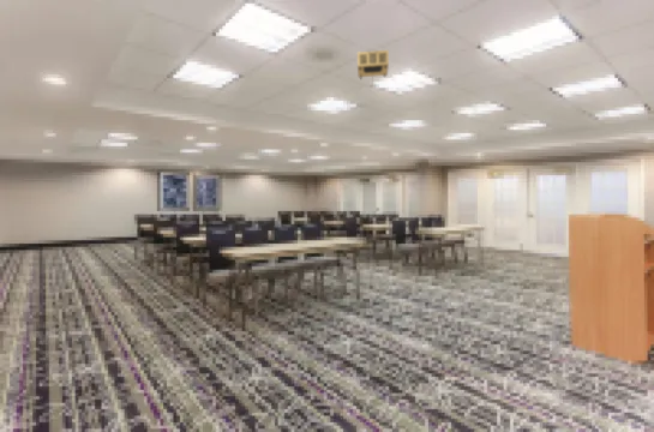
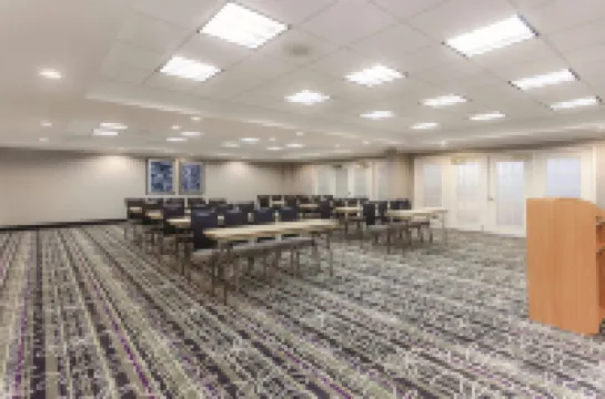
- projector [356,49,390,86]
